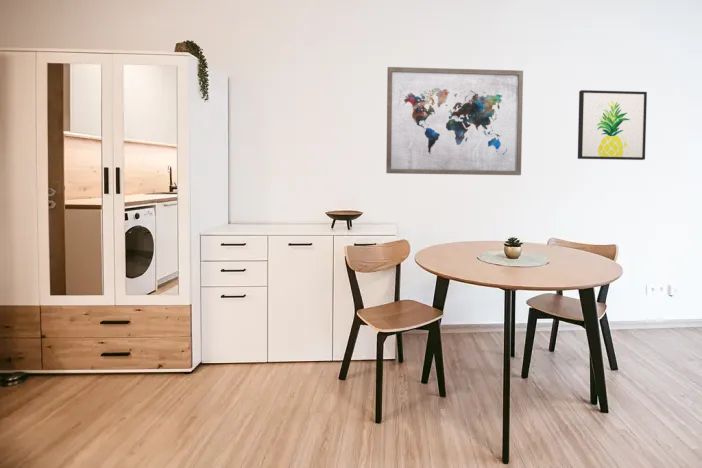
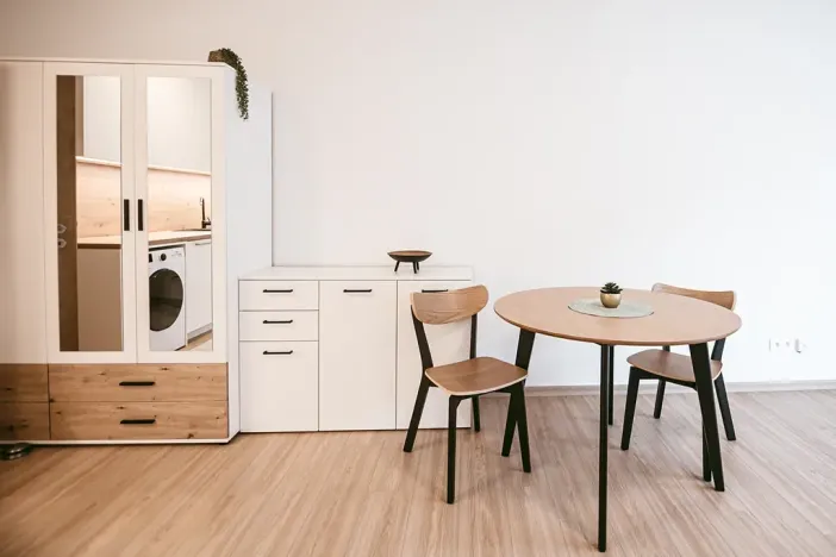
- wall art [385,66,524,176]
- wall art [577,89,648,161]
